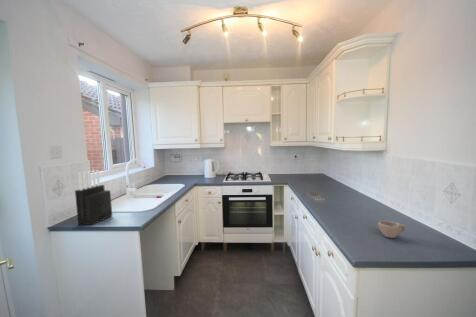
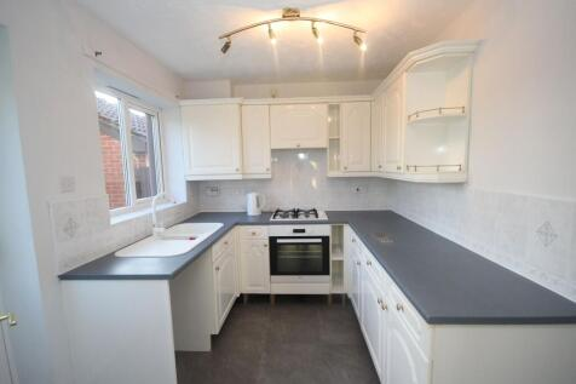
- knife block [74,169,113,226]
- cup [377,220,407,239]
